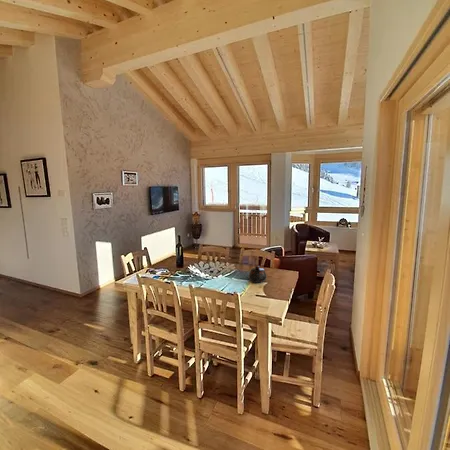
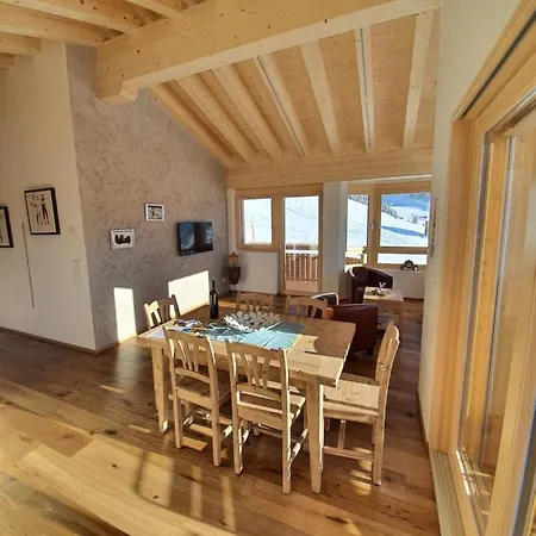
- teapot [247,265,268,284]
